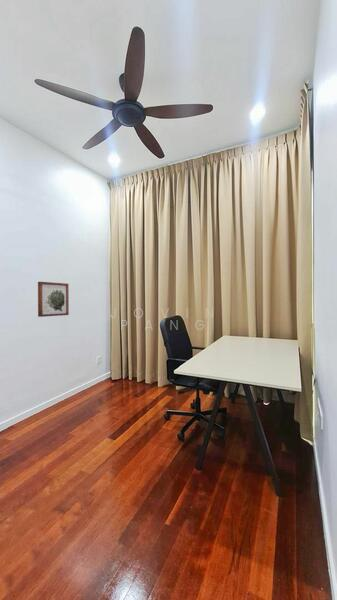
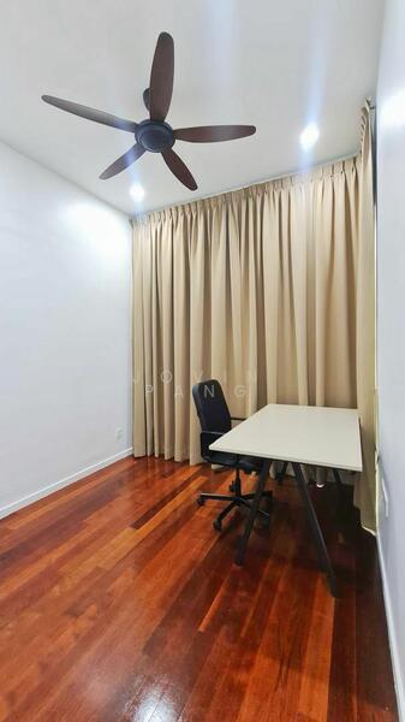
- wall art [37,281,70,318]
